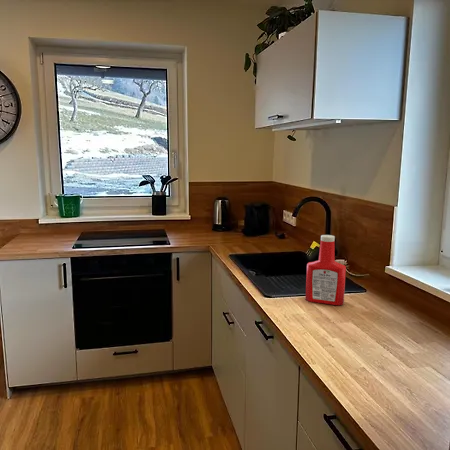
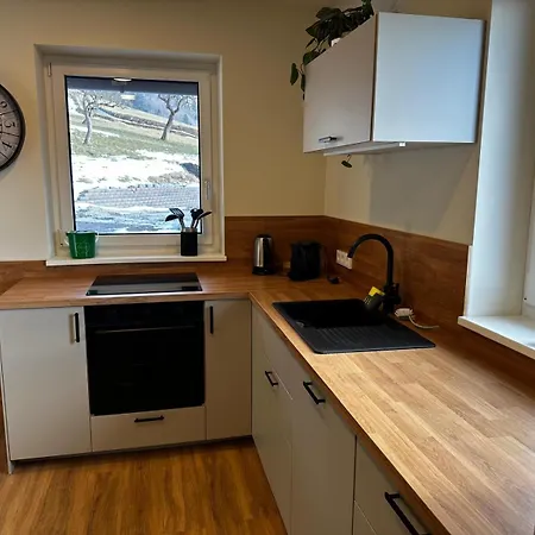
- soap bottle [304,234,347,306]
